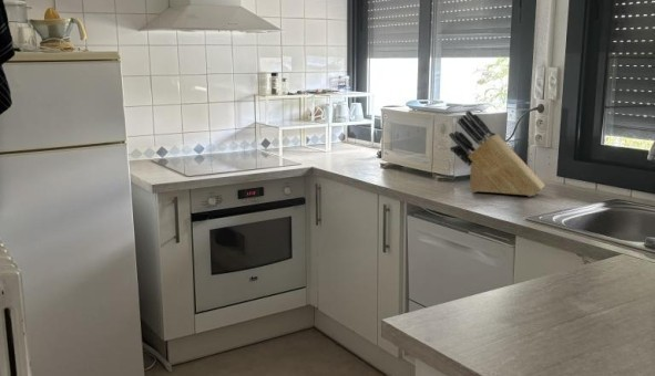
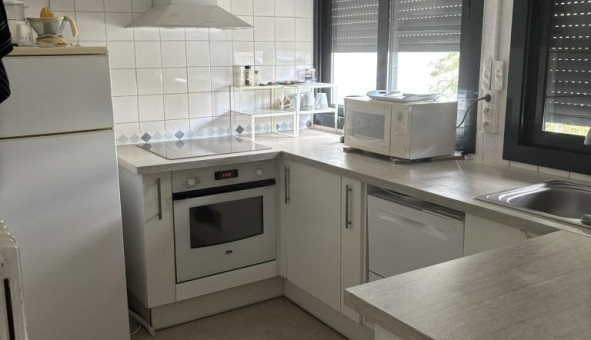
- knife block [448,109,546,197]
